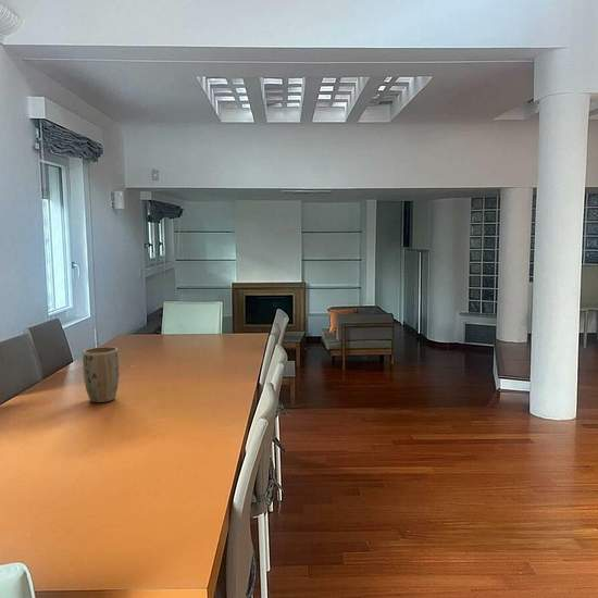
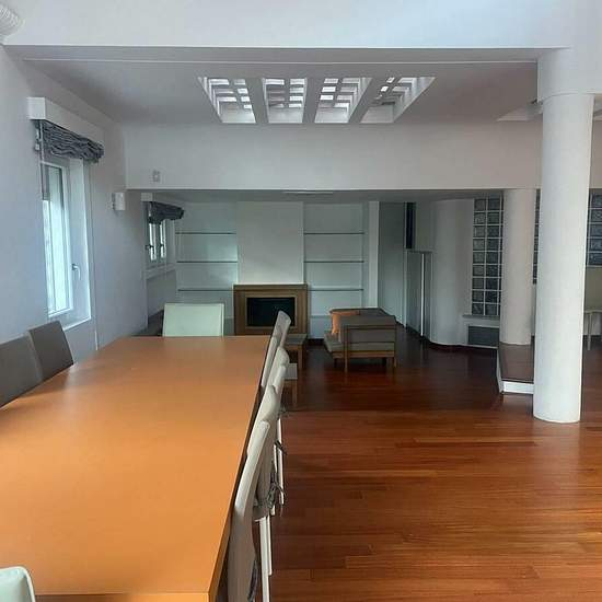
- plant pot [82,346,120,403]
